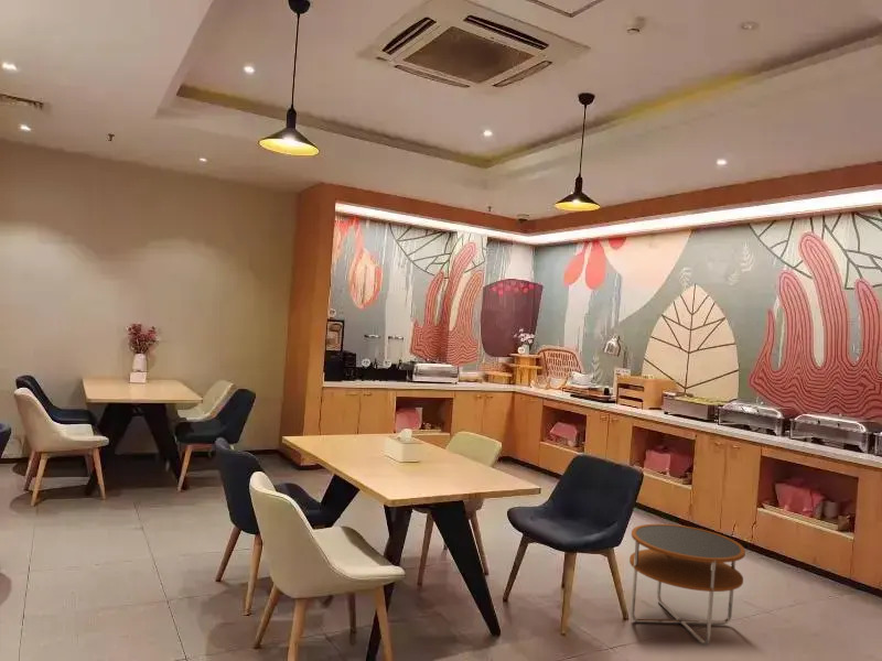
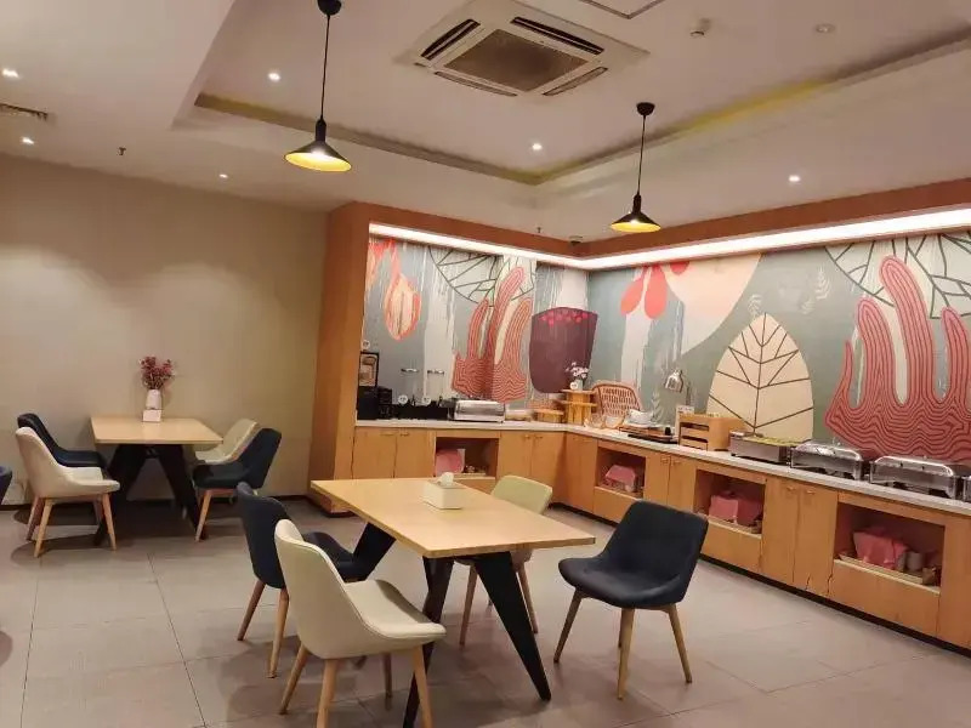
- side table [628,523,746,647]
